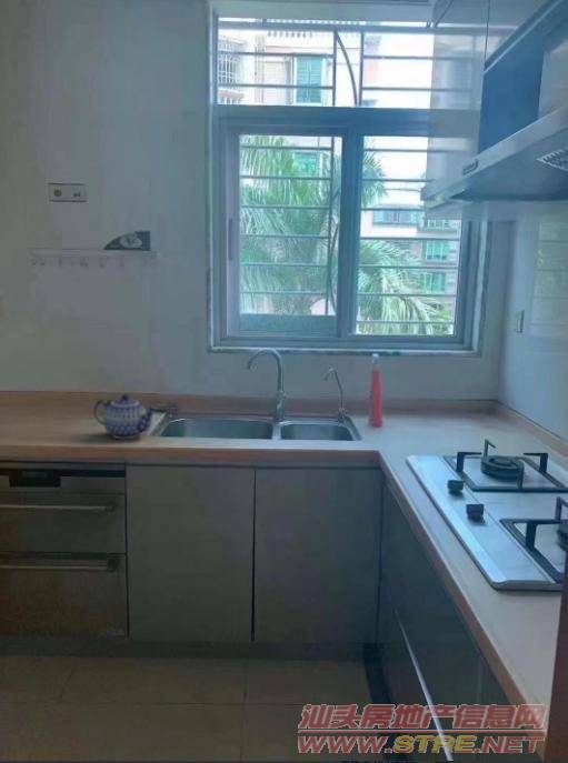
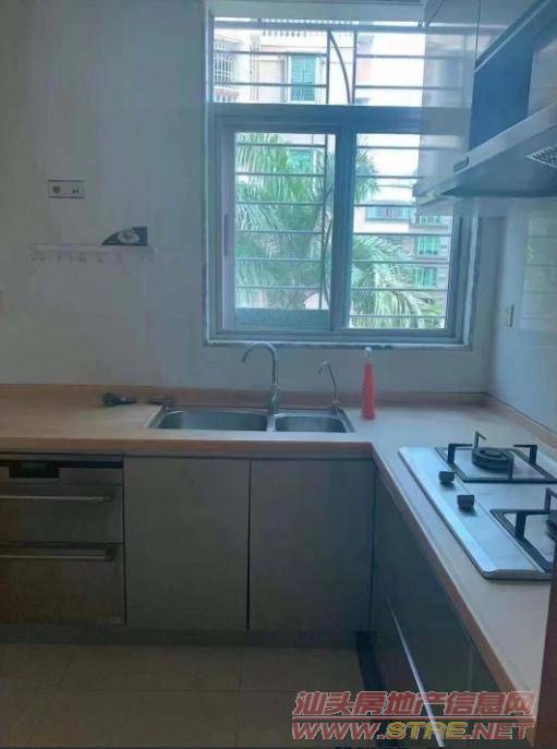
- teapot [92,393,159,440]
